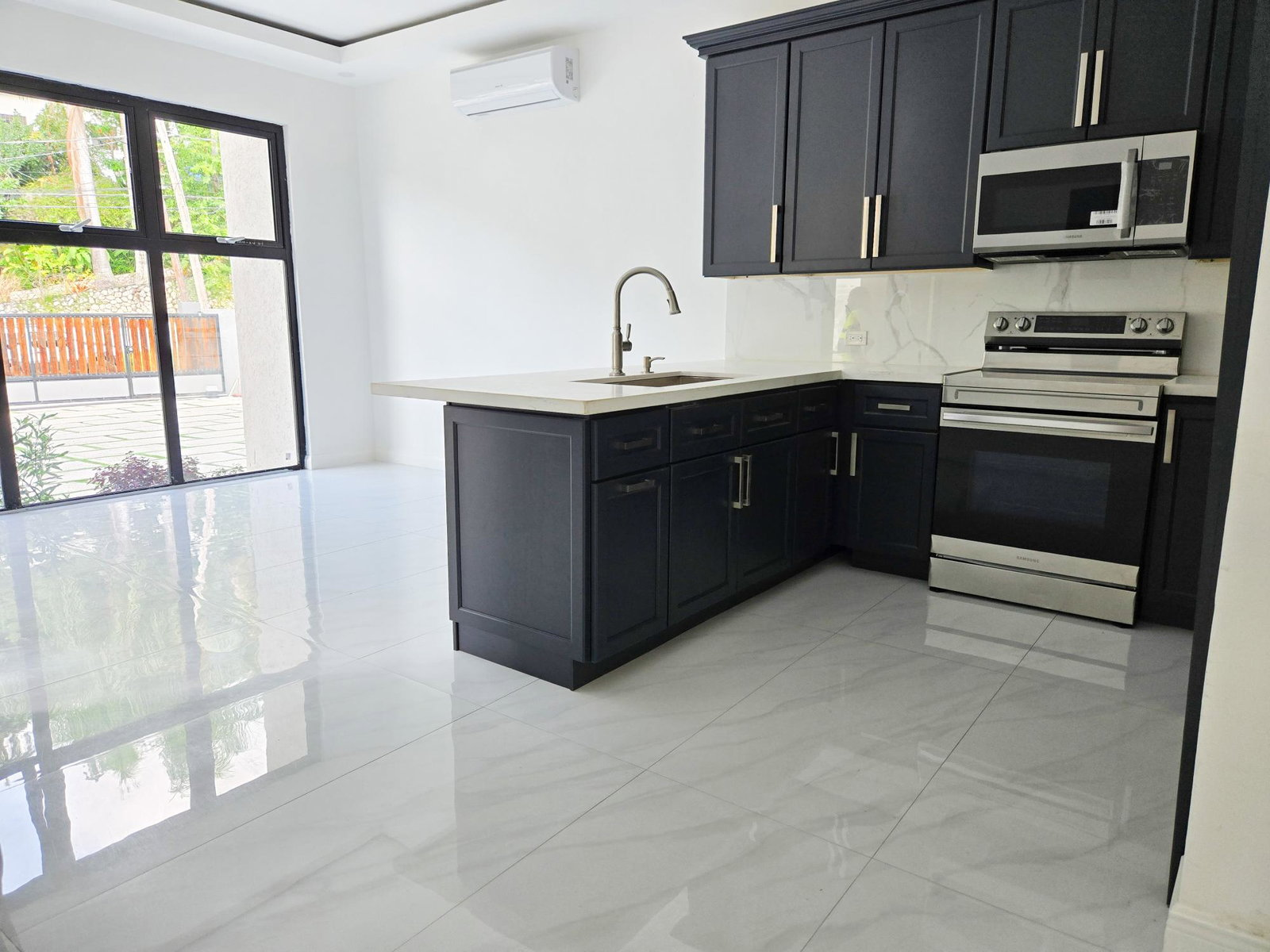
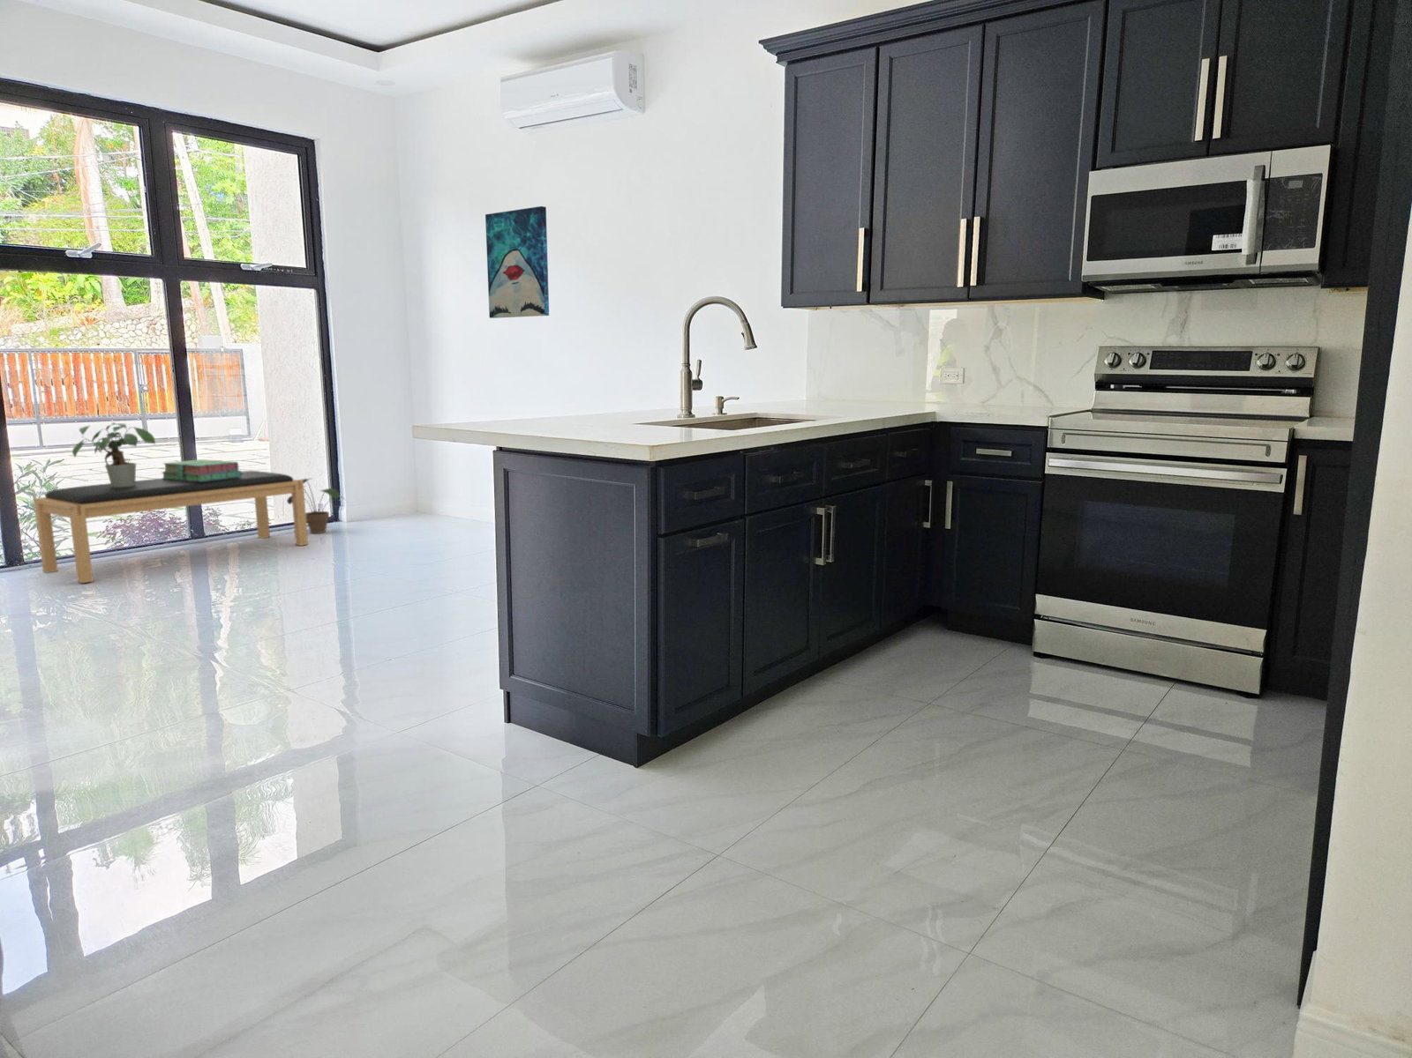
+ stack of books [160,459,241,481]
+ potted plant [71,422,156,487]
+ wall art [485,206,550,319]
+ potted plant [286,477,346,535]
+ bench [32,470,309,583]
